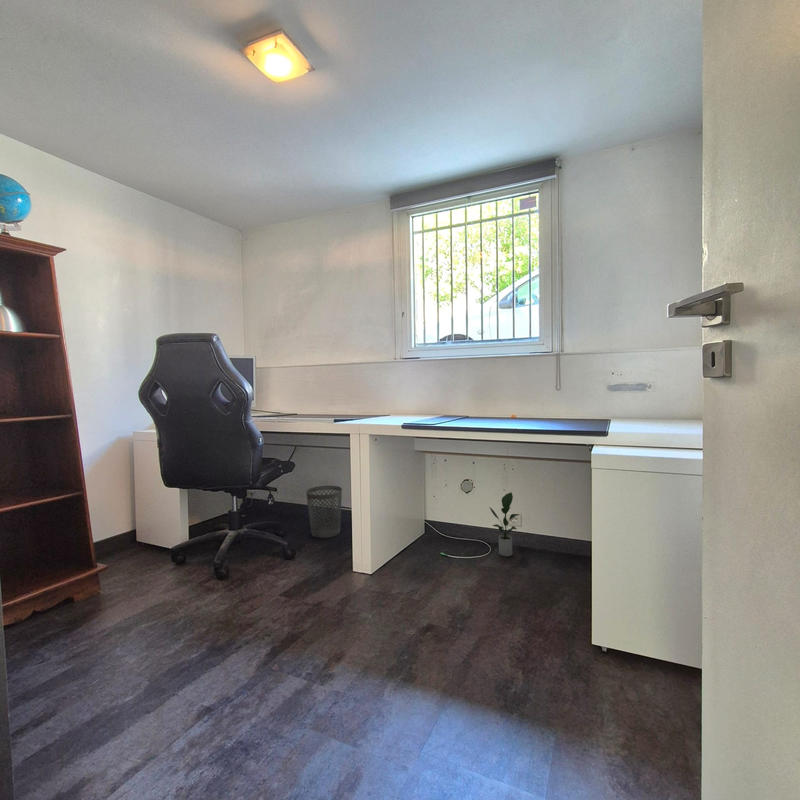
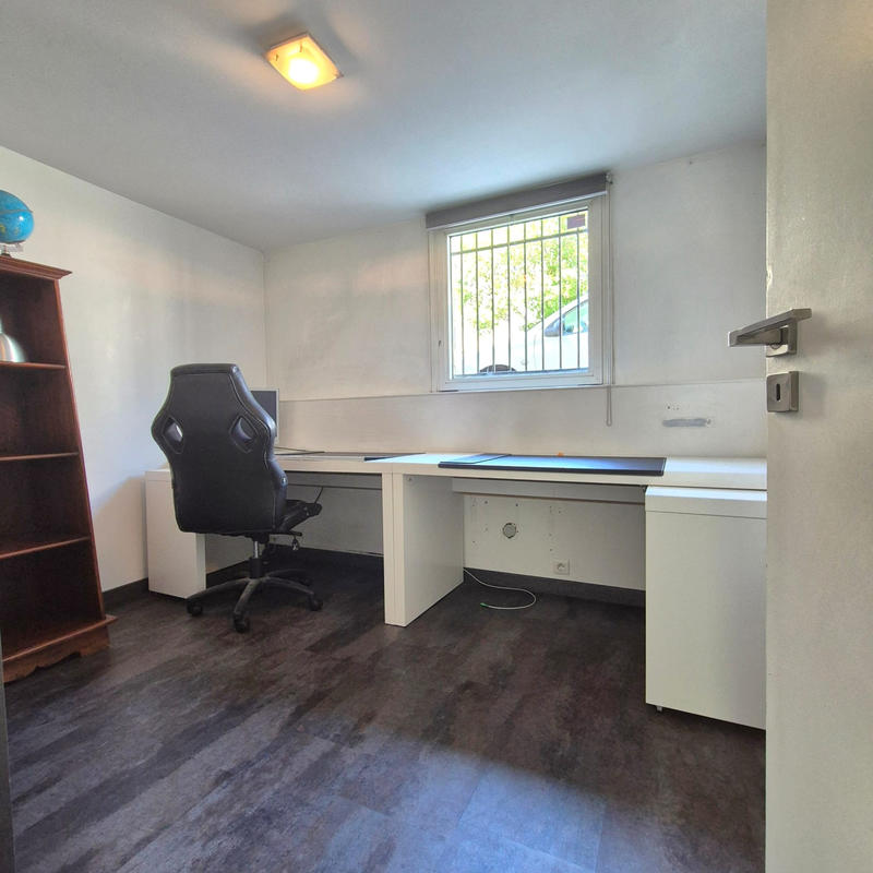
- wastebasket [305,484,343,539]
- potted plant [489,491,521,558]
